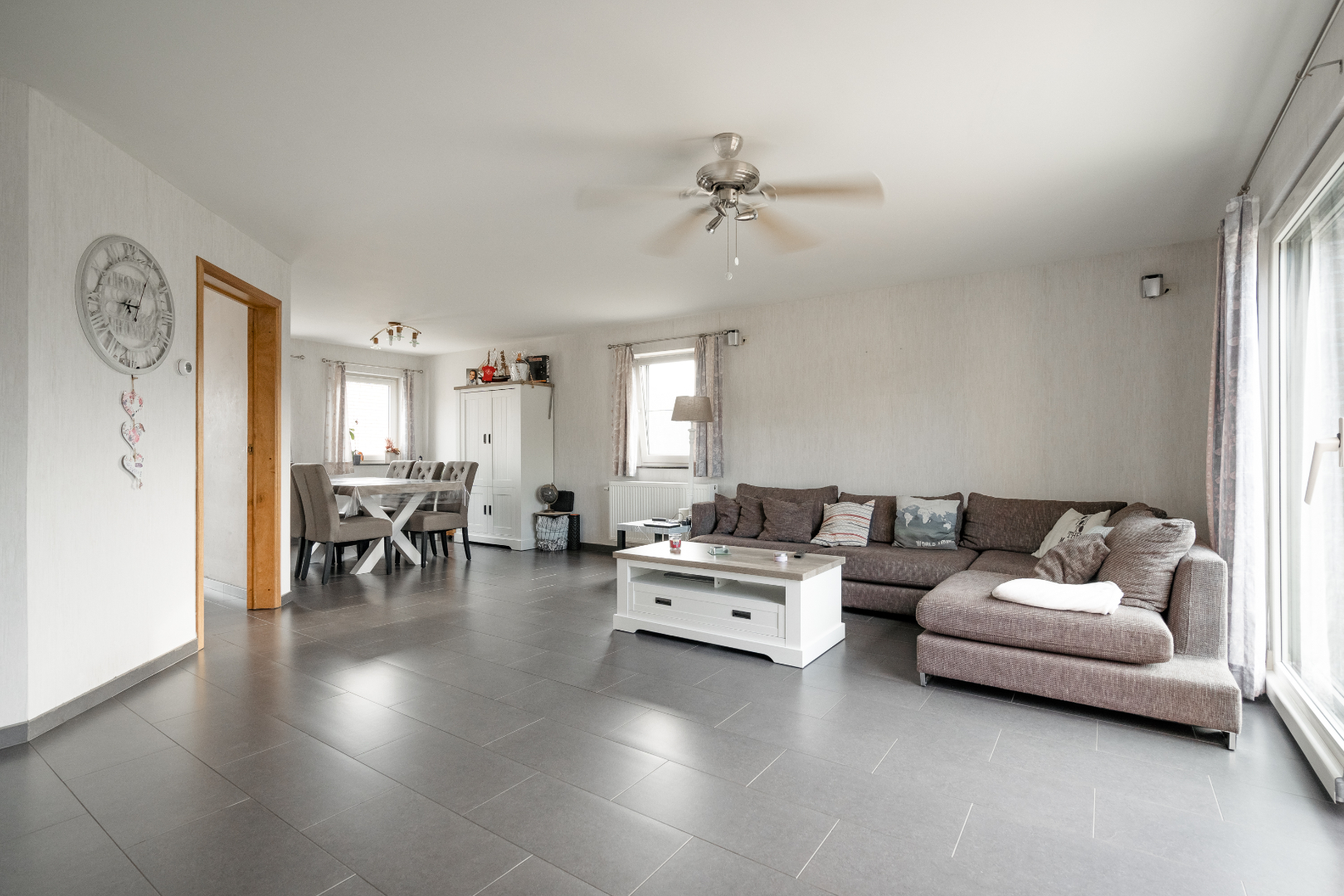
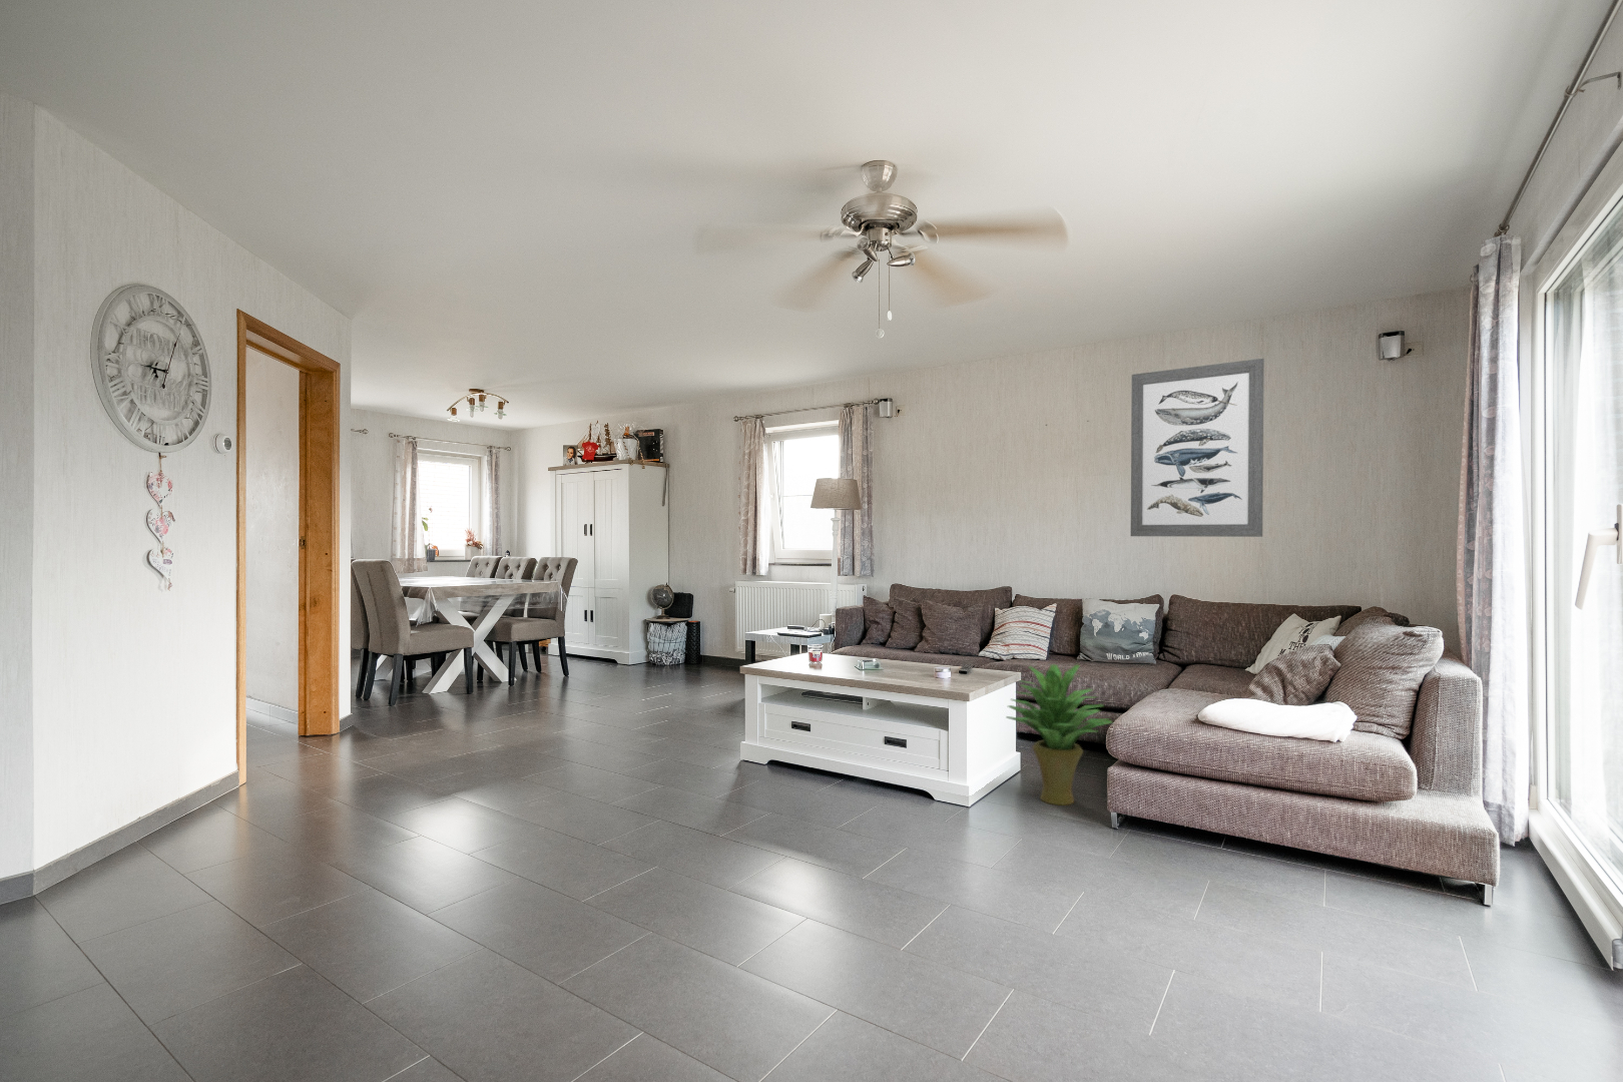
+ potted plant [1005,663,1113,807]
+ wall art [1130,357,1266,539]
